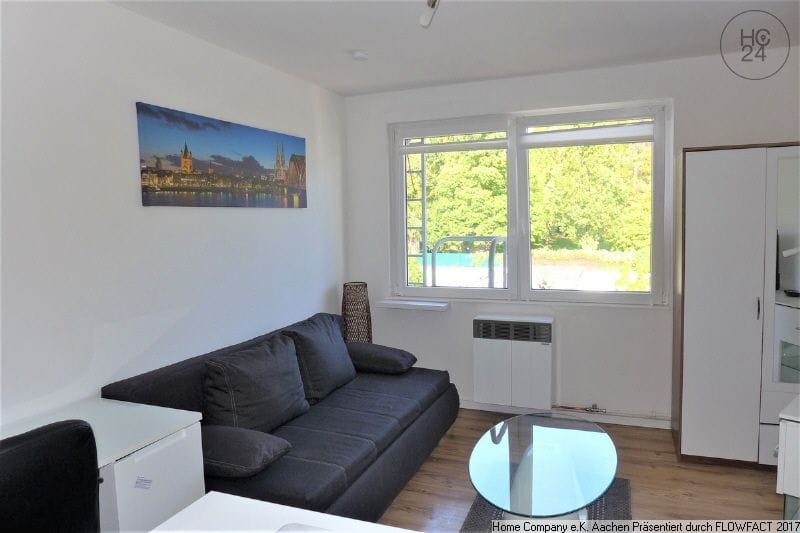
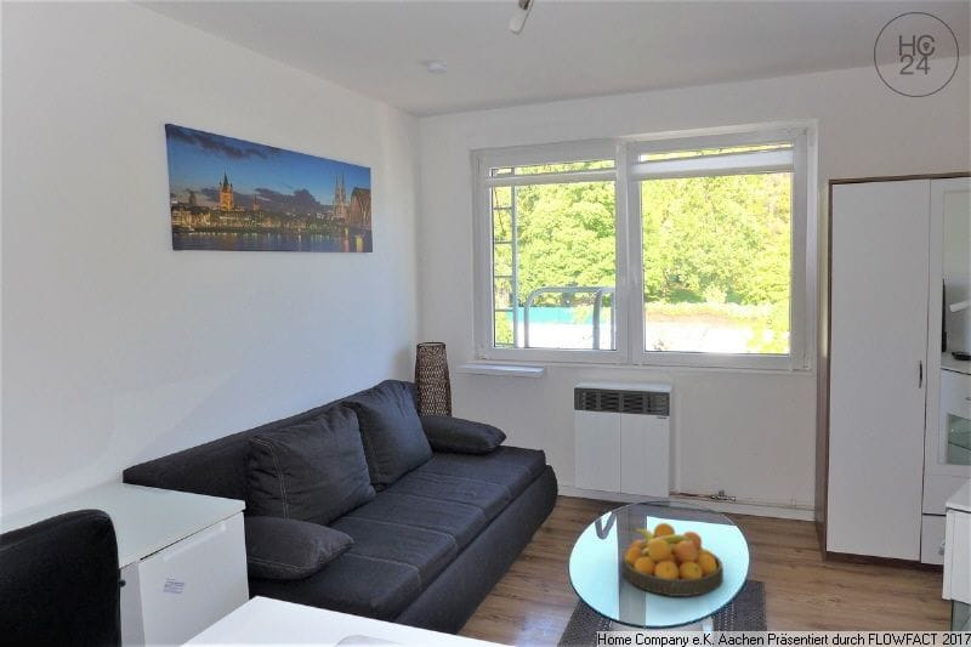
+ fruit bowl [621,522,725,597]
